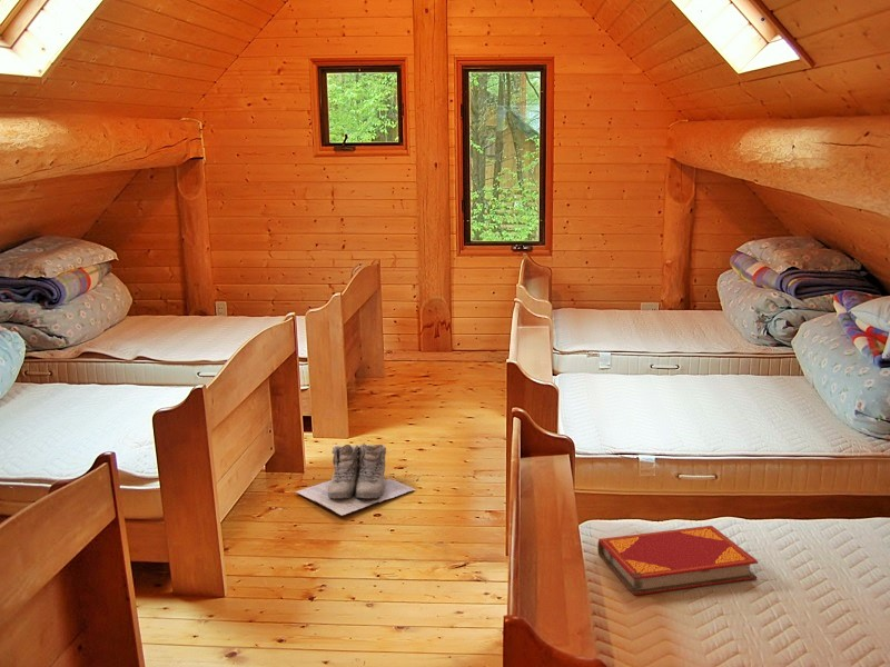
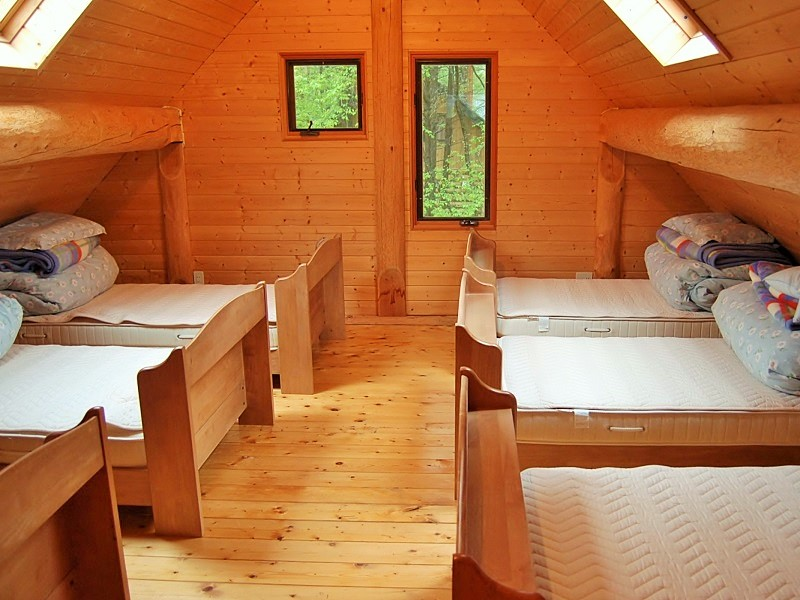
- boots [295,442,417,516]
- hardback book [596,525,759,596]
